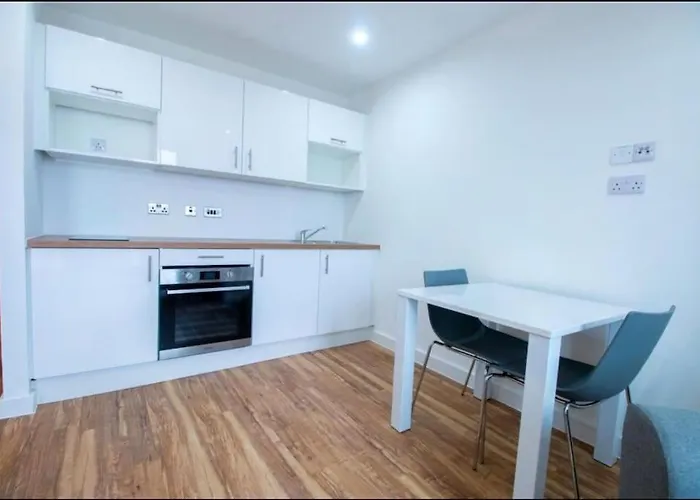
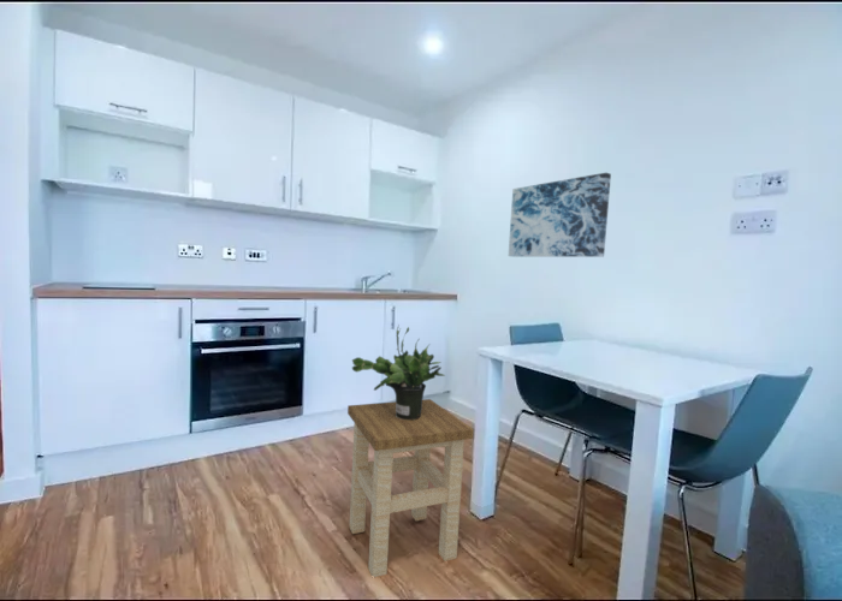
+ wall art [508,172,612,258]
+ potted plant [351,325,446,421]
+ stool [346,398,474,578]
